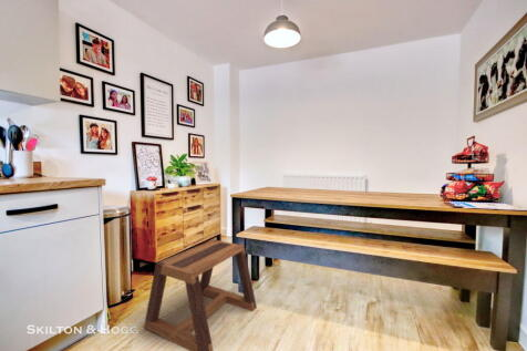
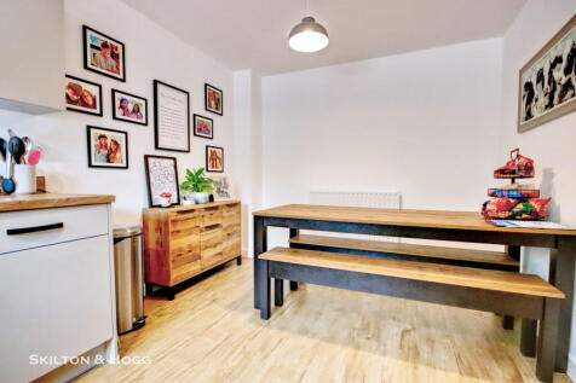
- stool [143,238,258,351]
